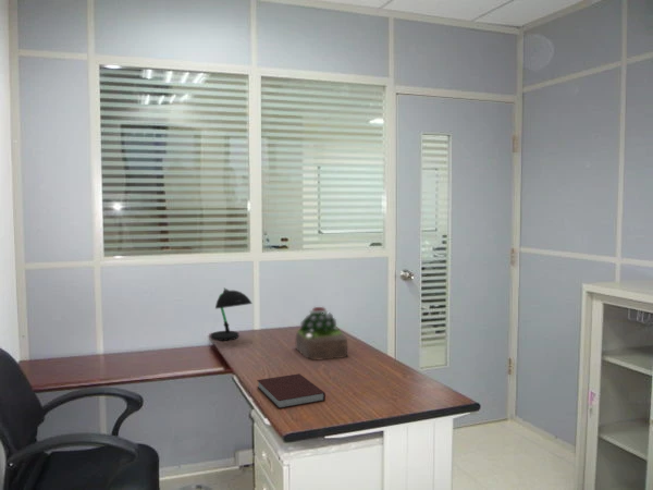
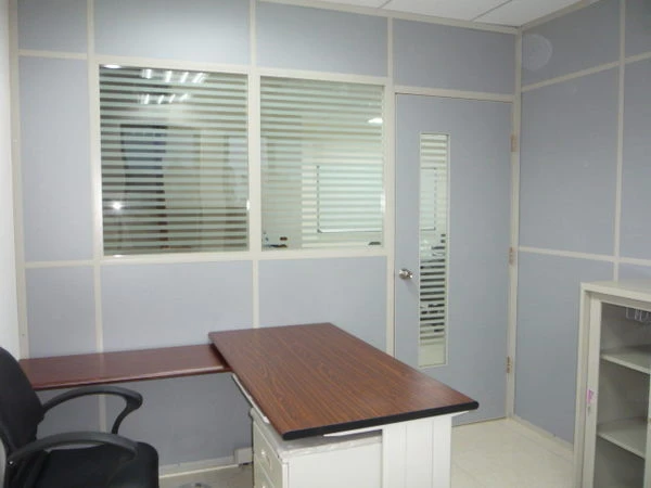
- succulent plant [295,306,348,360]
- desk lamp [210,286,254,342]
- notebook [256,372,326,409]
